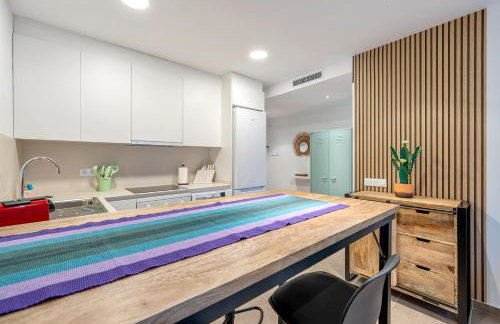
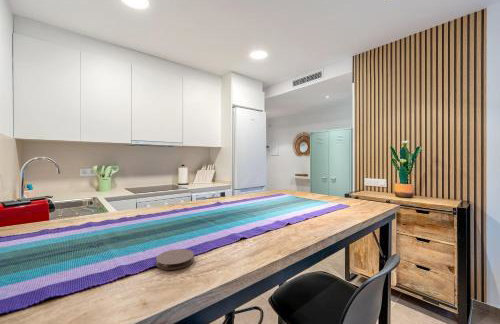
+ coaster [155,248,195,271]
